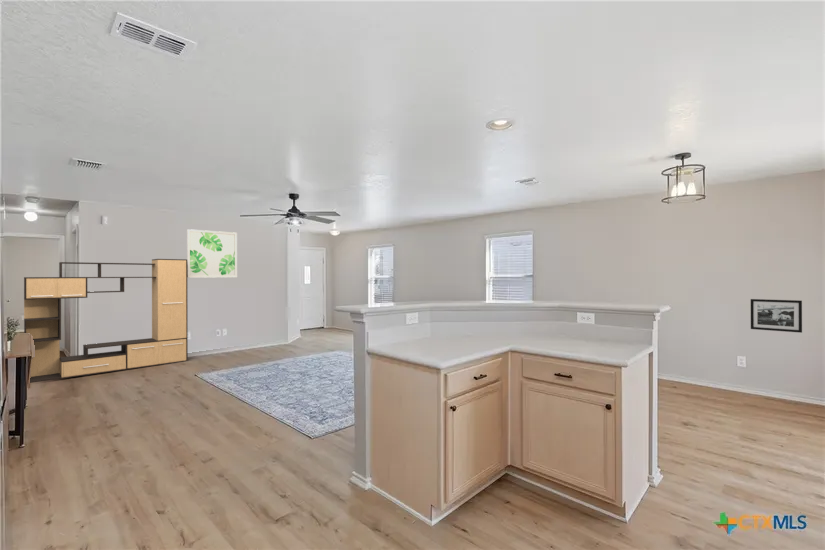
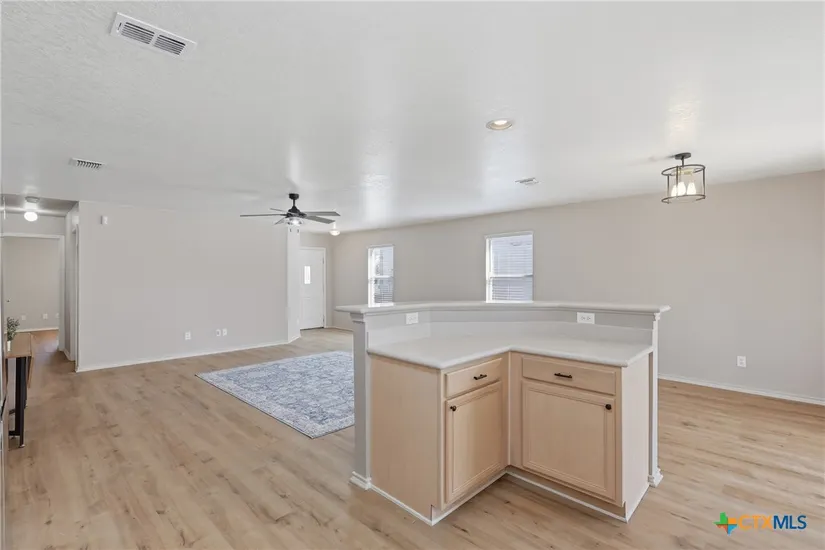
- picture frame [750,298,803,333]
- wall art [186,228,238,279]
- media console [23,258,189,384]
